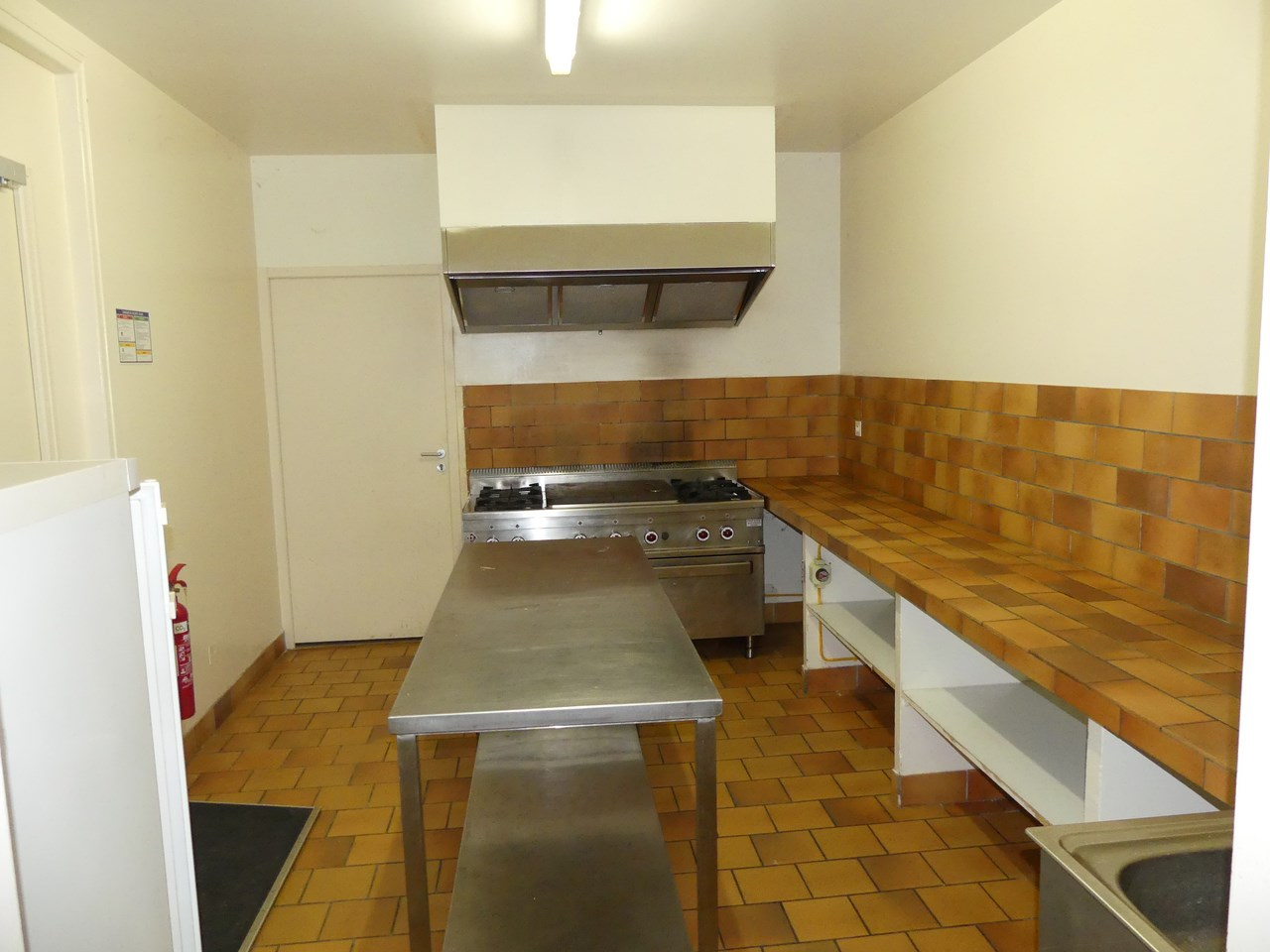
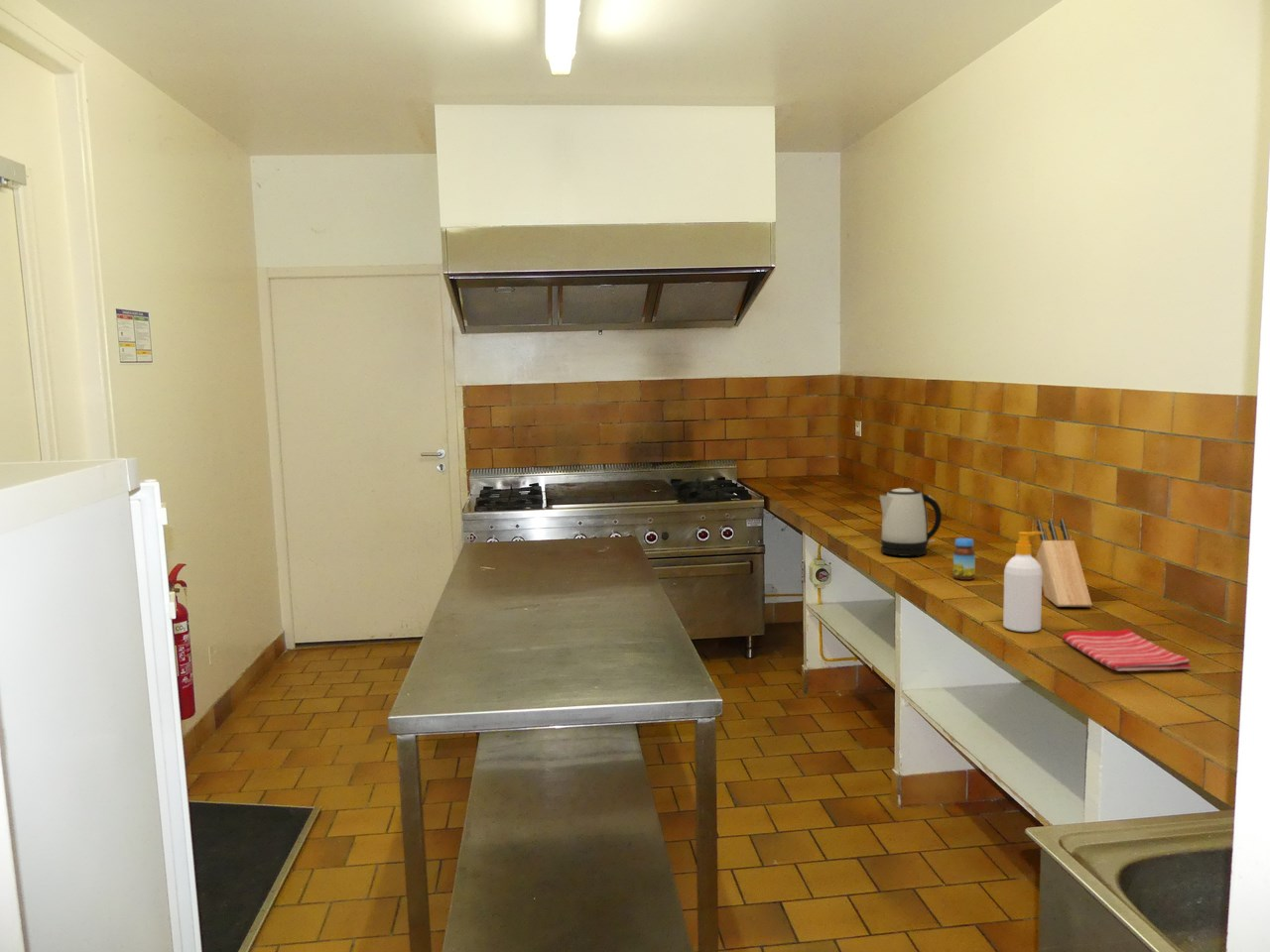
+ jar [953,536,976,581]
+ soap bottle [1002,531,1044,633]
+ dish towel [1061,628,1193,672]
+ kettle [879,487,943,557]
+ knife block [1035,518,1093,608]
